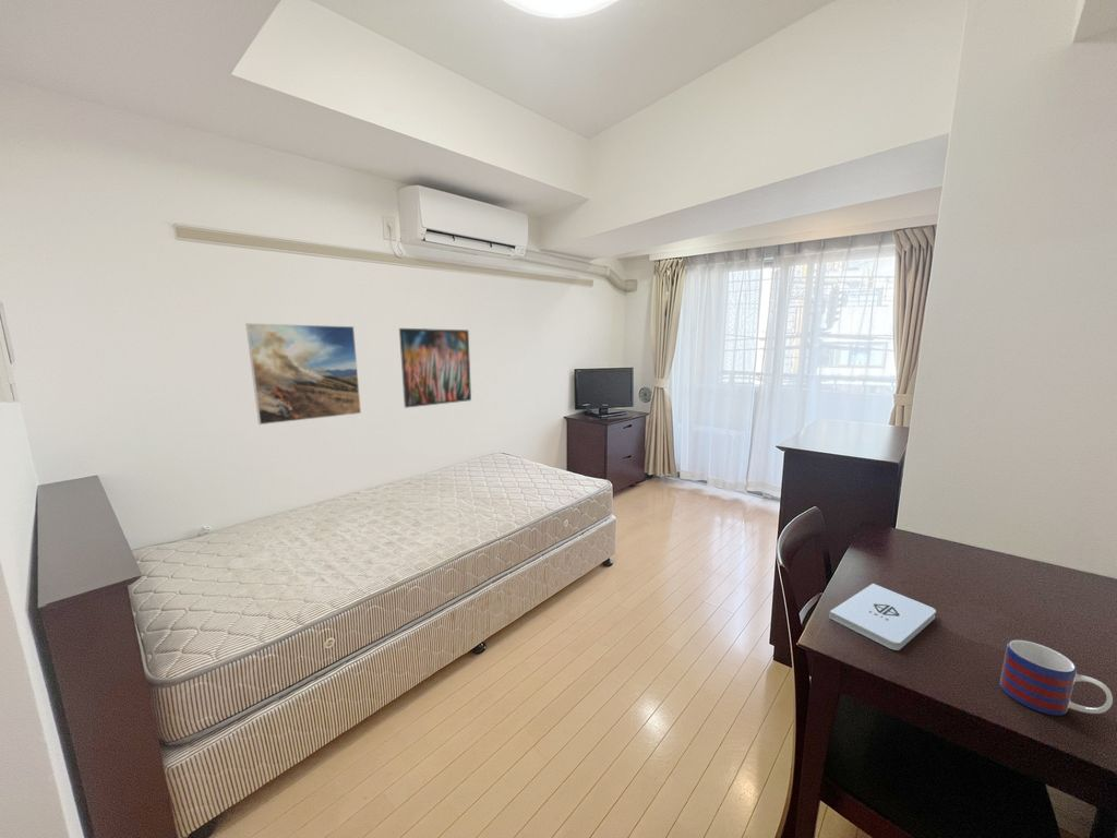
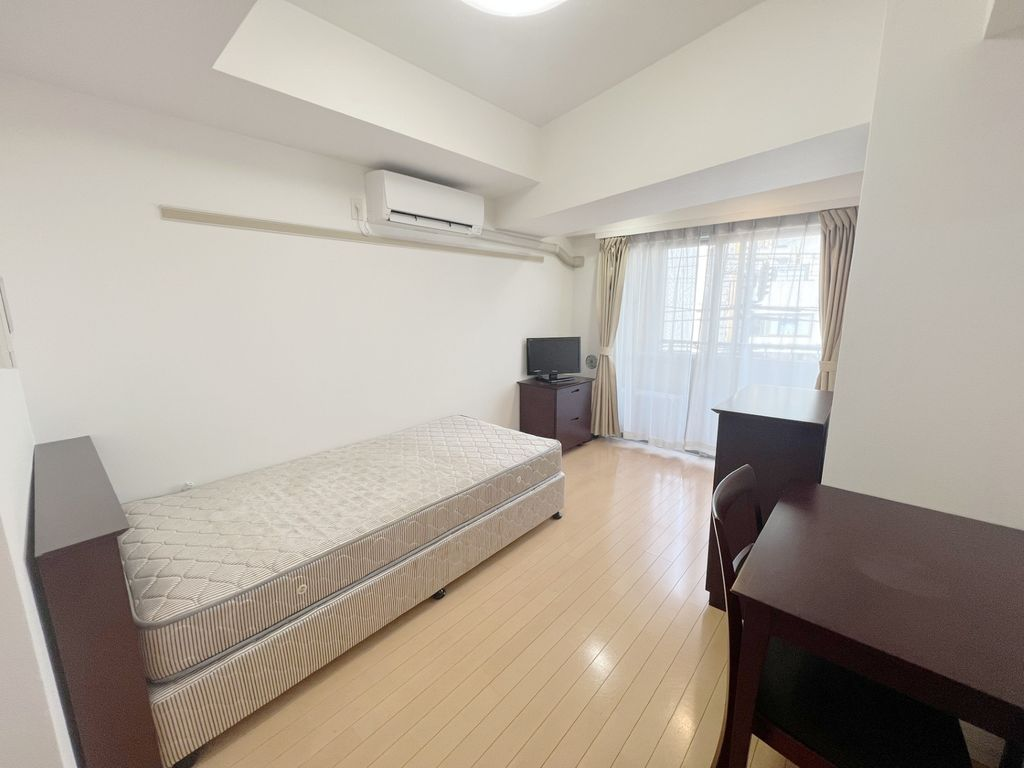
- notepad [828,583,937,651]
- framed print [398,327,472,409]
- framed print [245,322,362,426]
- mug [998,638,1114,716]
